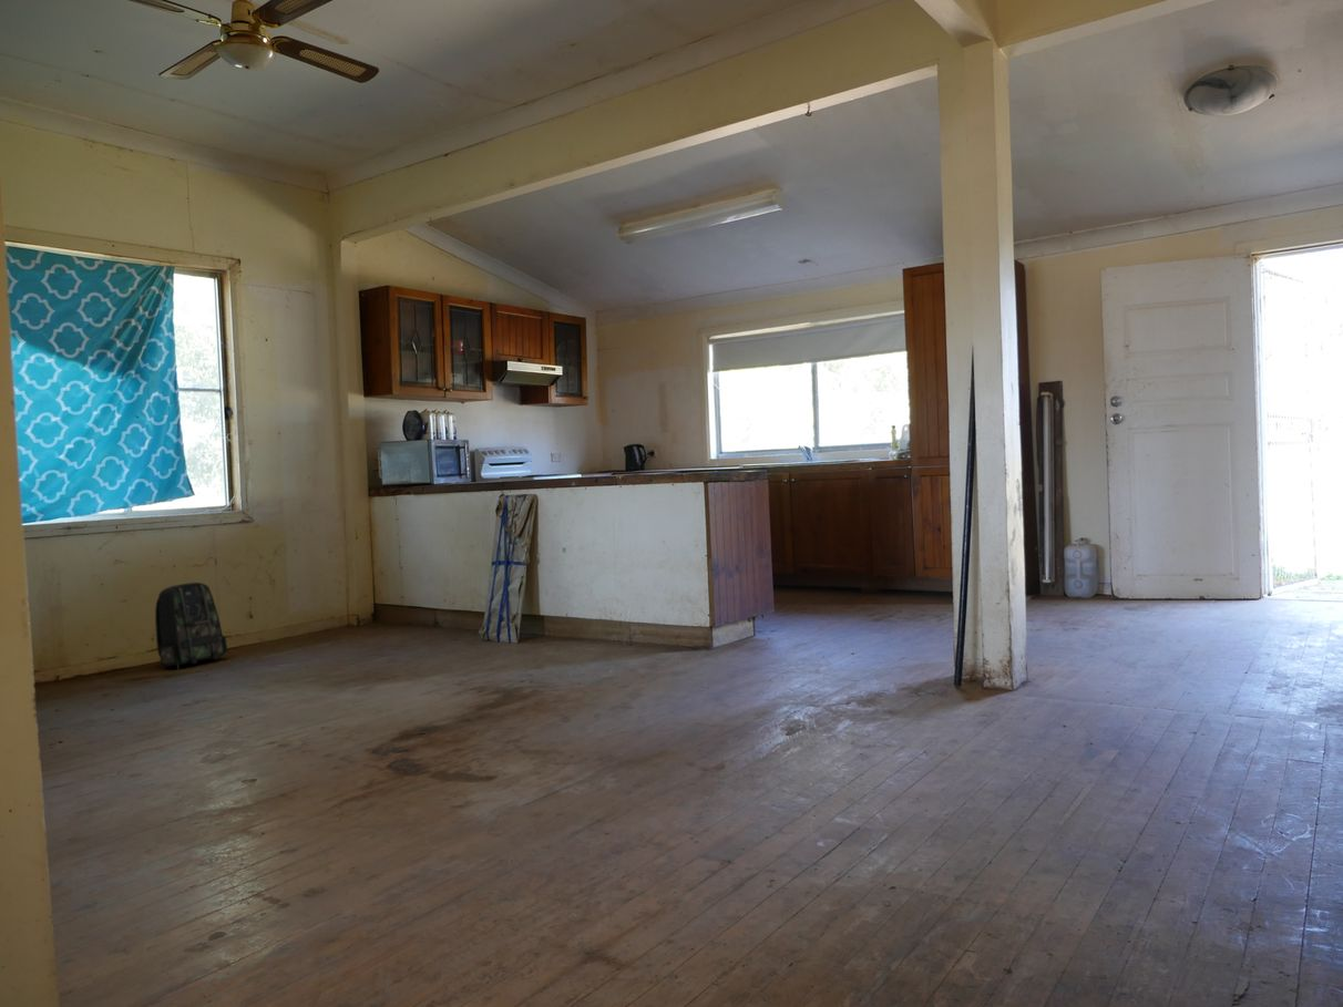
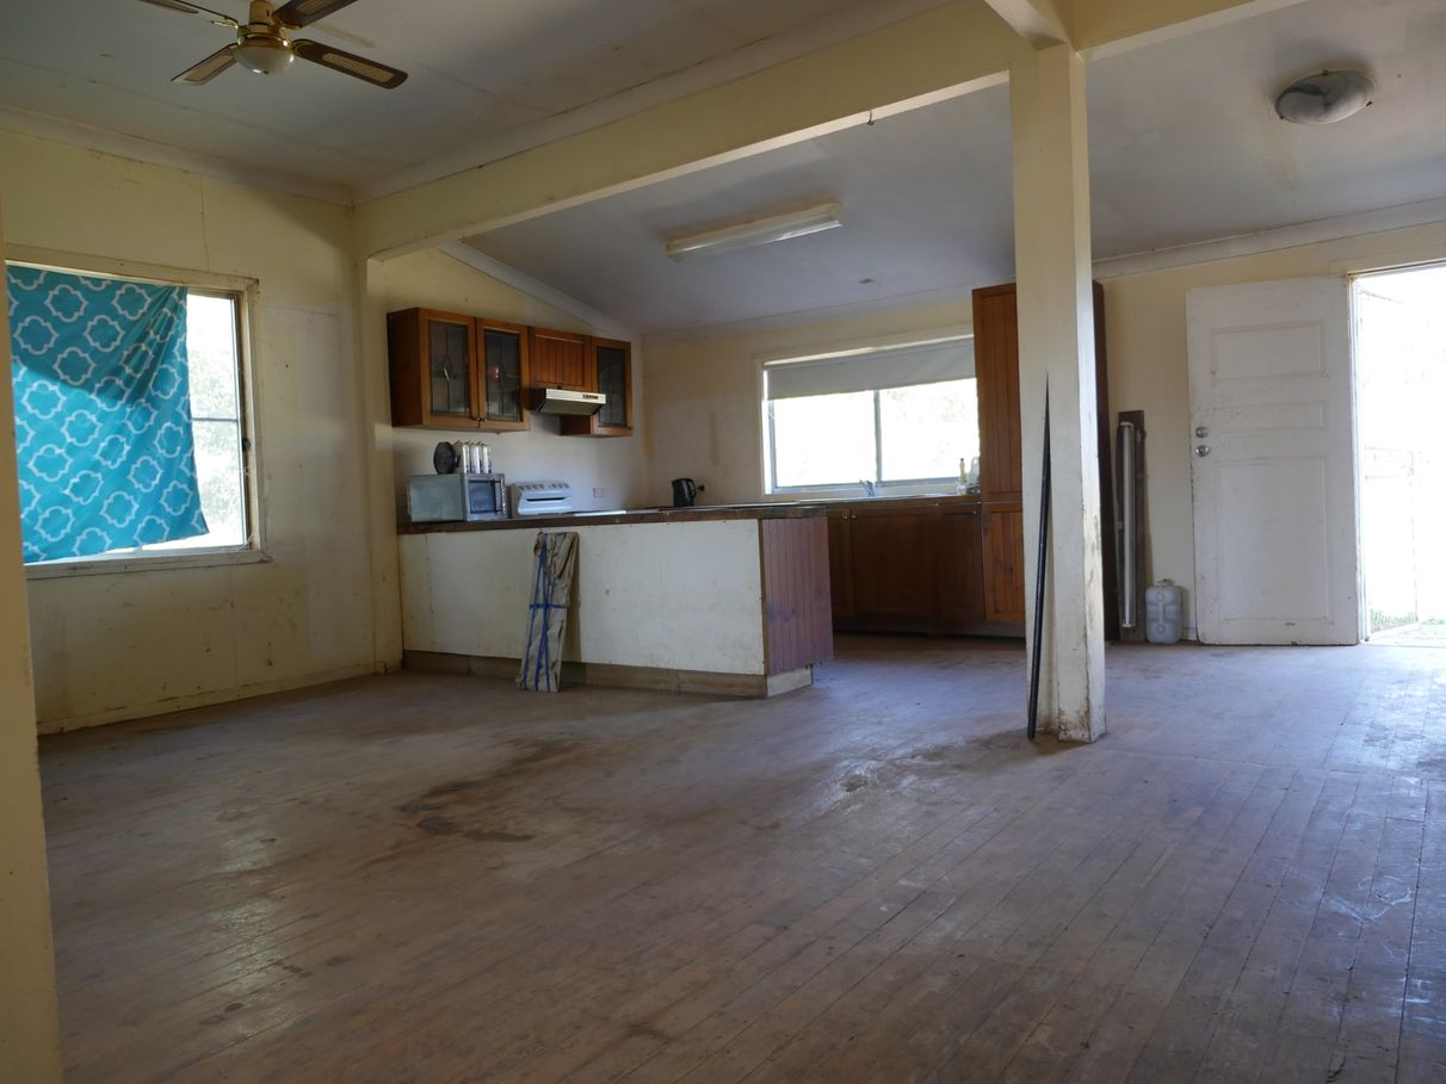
- backpack [154,582,228,670]
